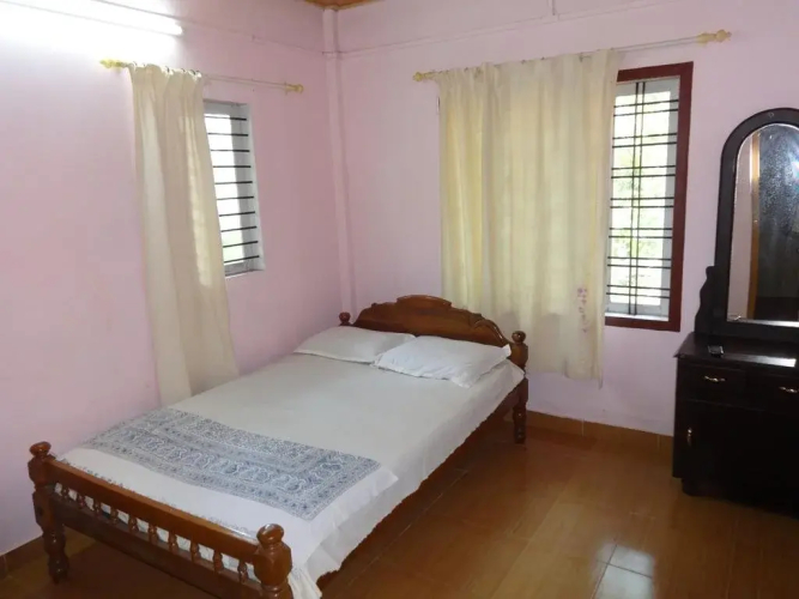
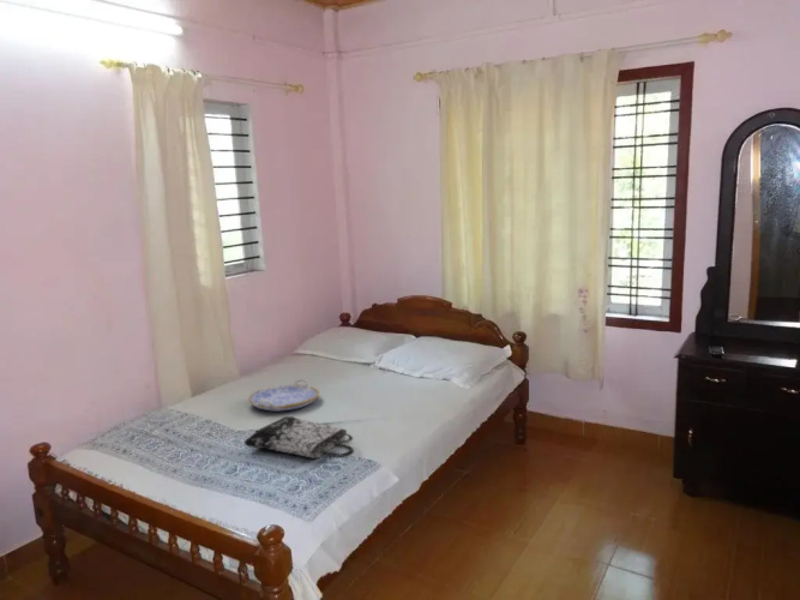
+ tote bag [243,415,355,460]
+ serving tray [248,378,320,413]
